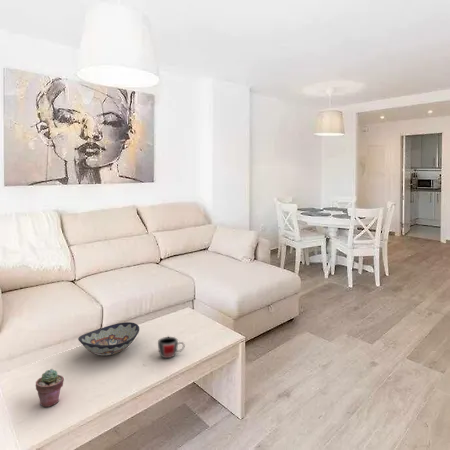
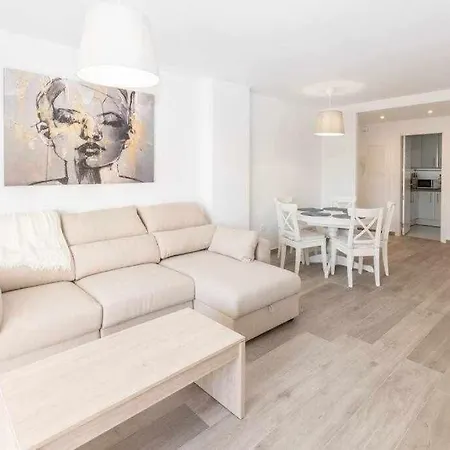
- mug [157,336,186,359]
- potted succulent [35,368,65,408]
- decorative bowl [77,321,140,357]
